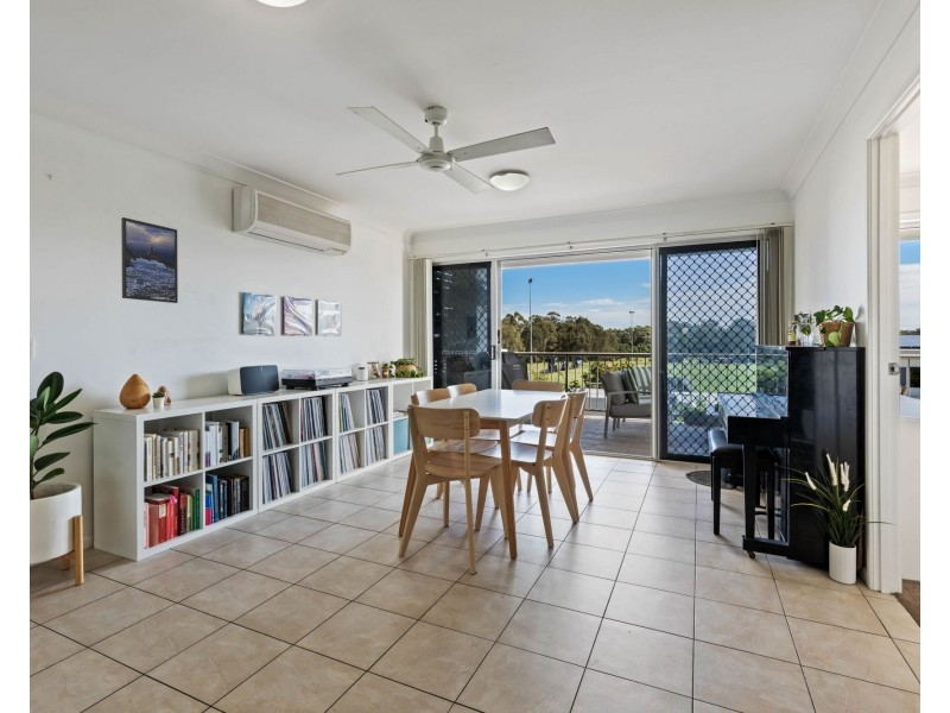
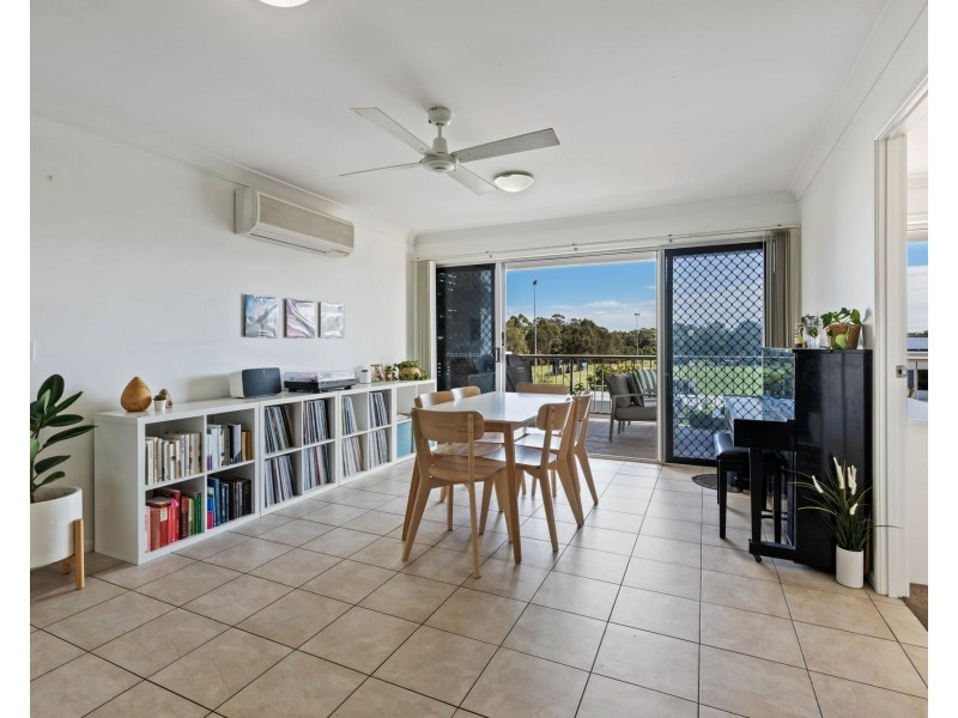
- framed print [120,216,179,304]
